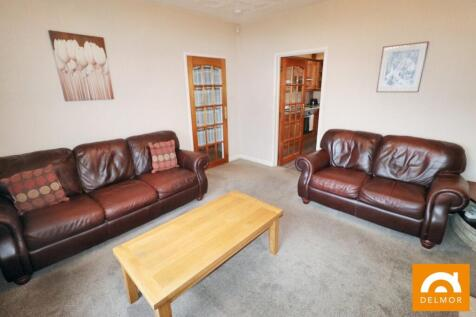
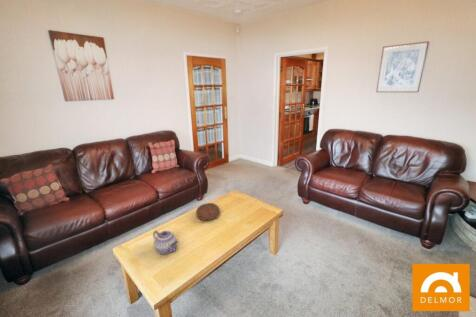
+ teapot [152,229,179,256]
+ decorative bowl [195,202,221,222]
